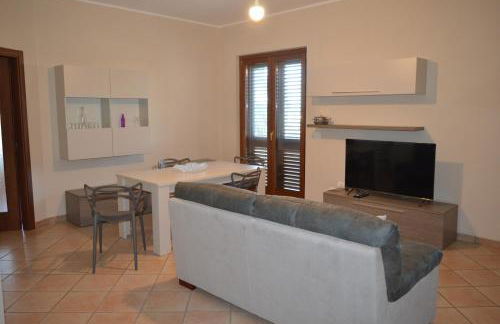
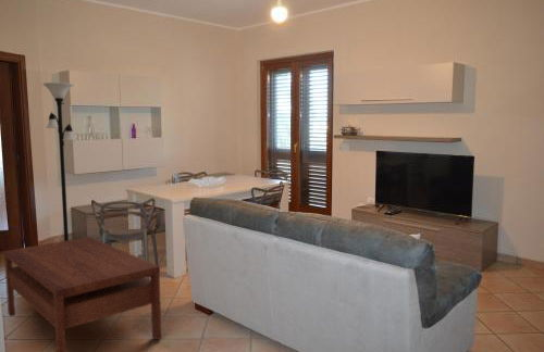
+ coffee table [2,236,162,352]
+ floor lamp [41,81,77,241]
